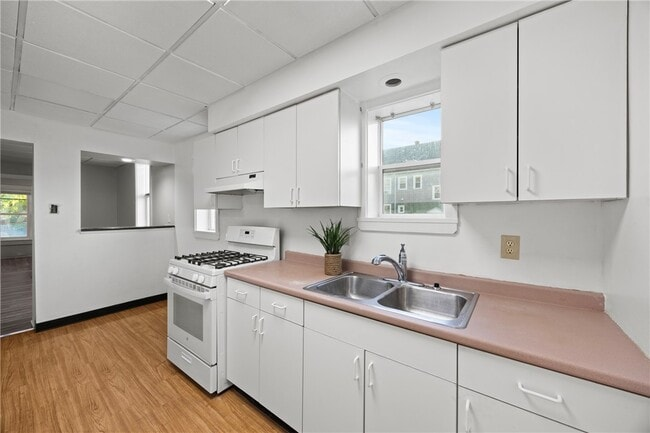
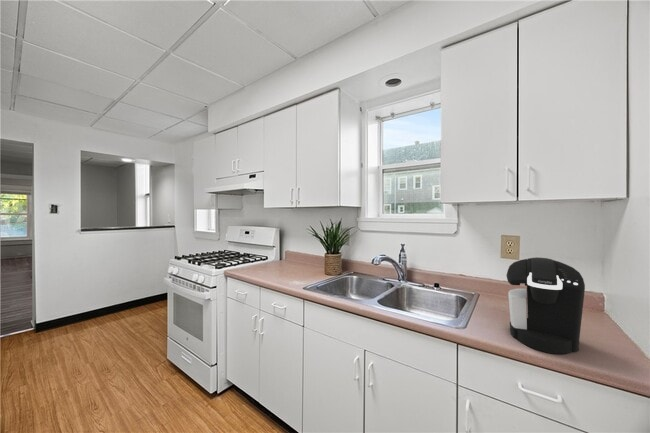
+ coffee maker [505,256,586,355]
